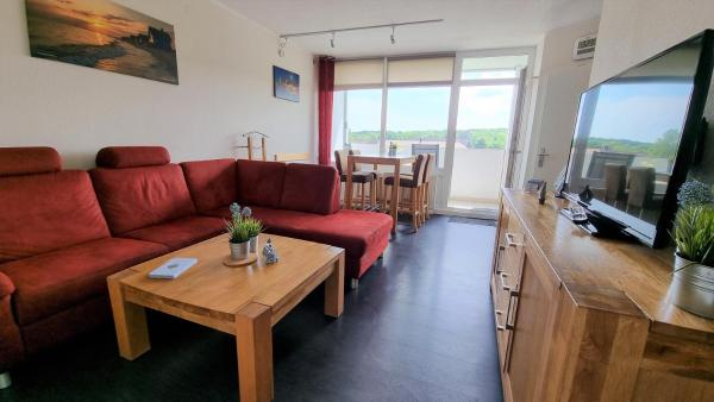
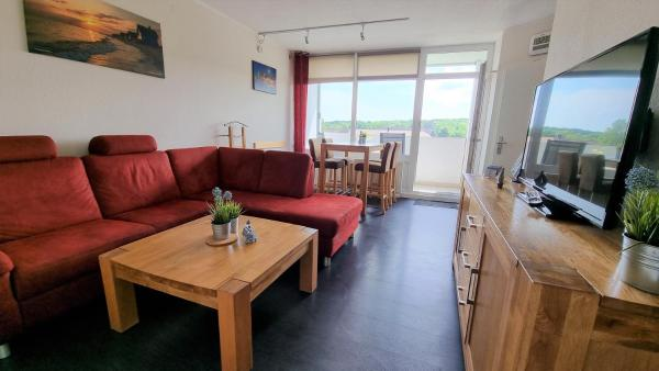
- notepad [148,257,199,279]
